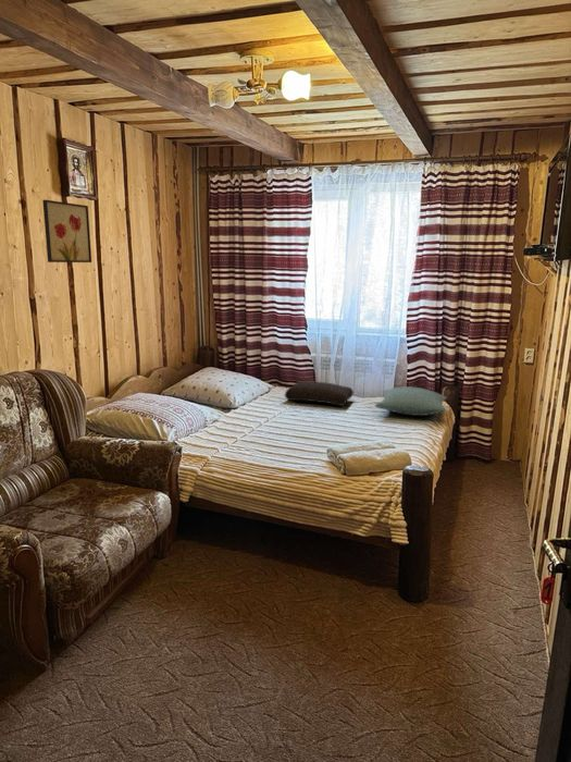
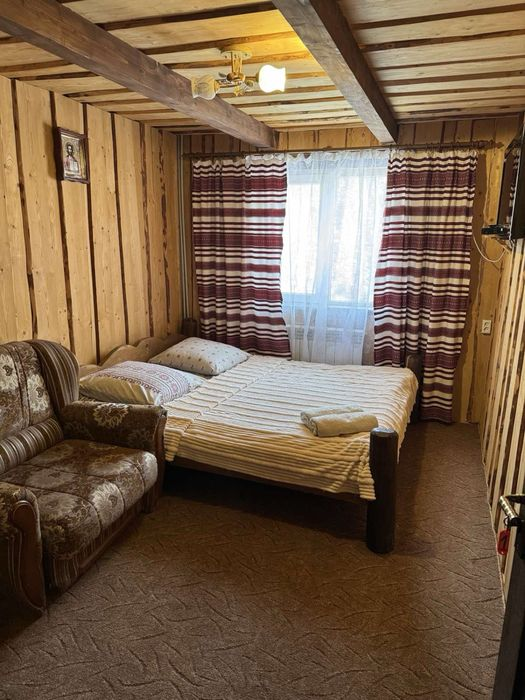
- pillow [374,385,448,417]
- wall art [41,199,92,263]
- cushion [284,380,355,407]
